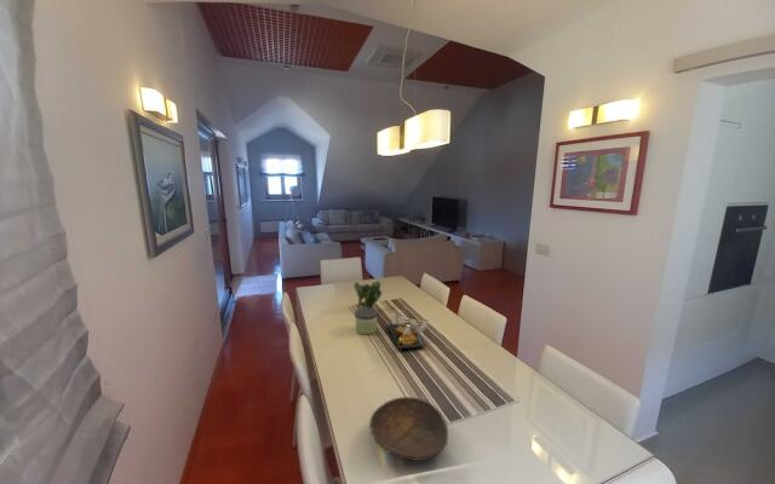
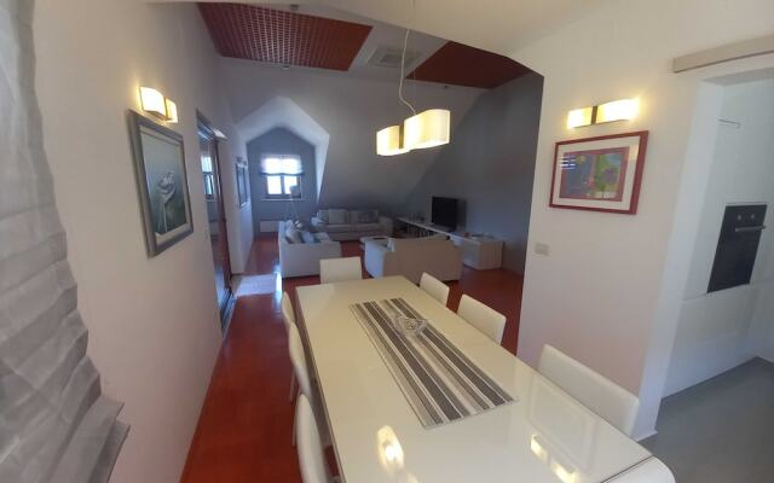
- flowering plant [352,280,384,309]
- plate [386,322,427,350]
- decorative bowl [368,396,449,462]
- candle [354,307,379,335]
